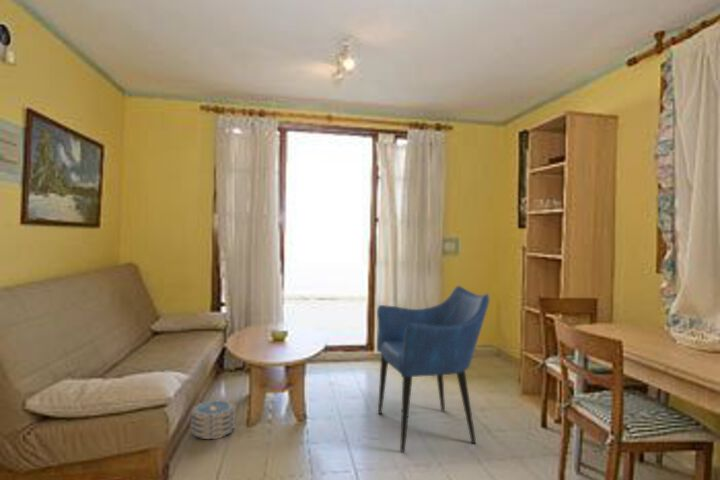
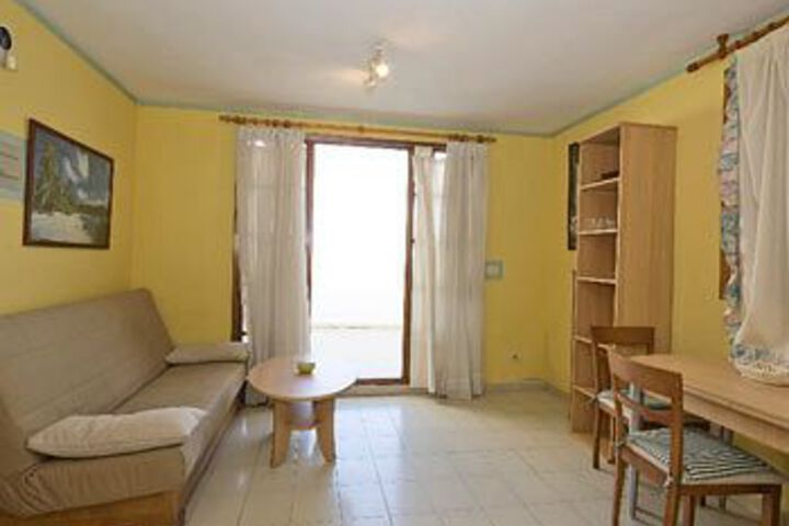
- armchair [376,285,490,453]
- basket [189,399,236,440]
